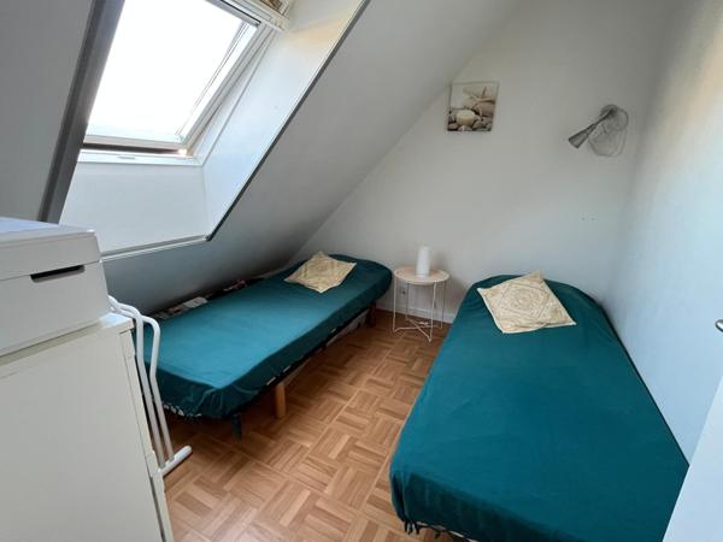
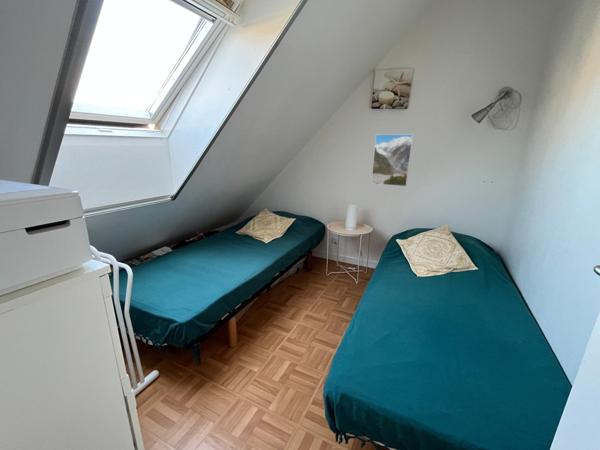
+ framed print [370,133,414,187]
